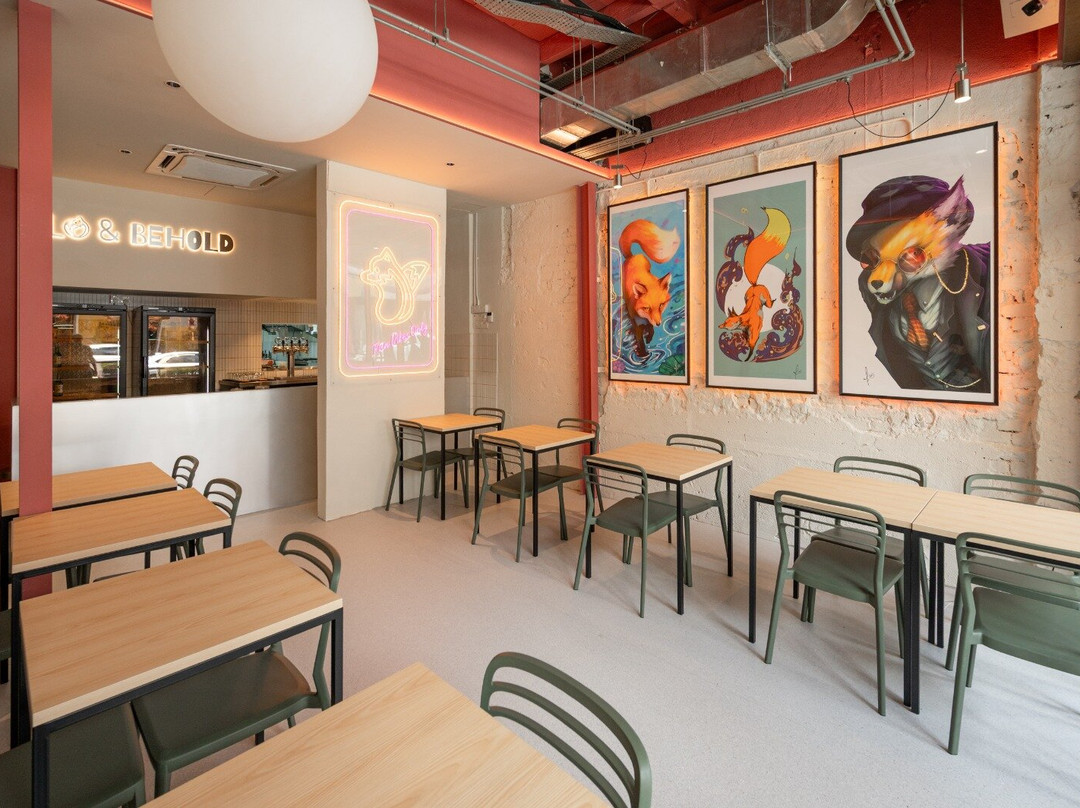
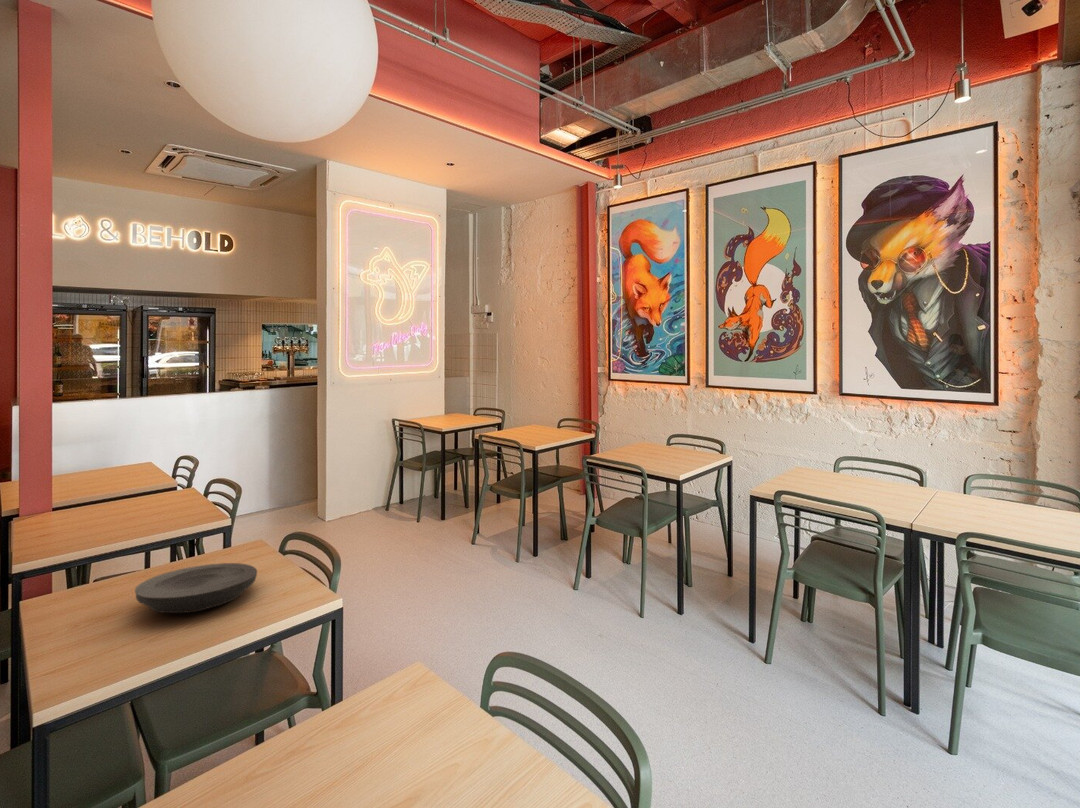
+ plate [134,562,258,614]
